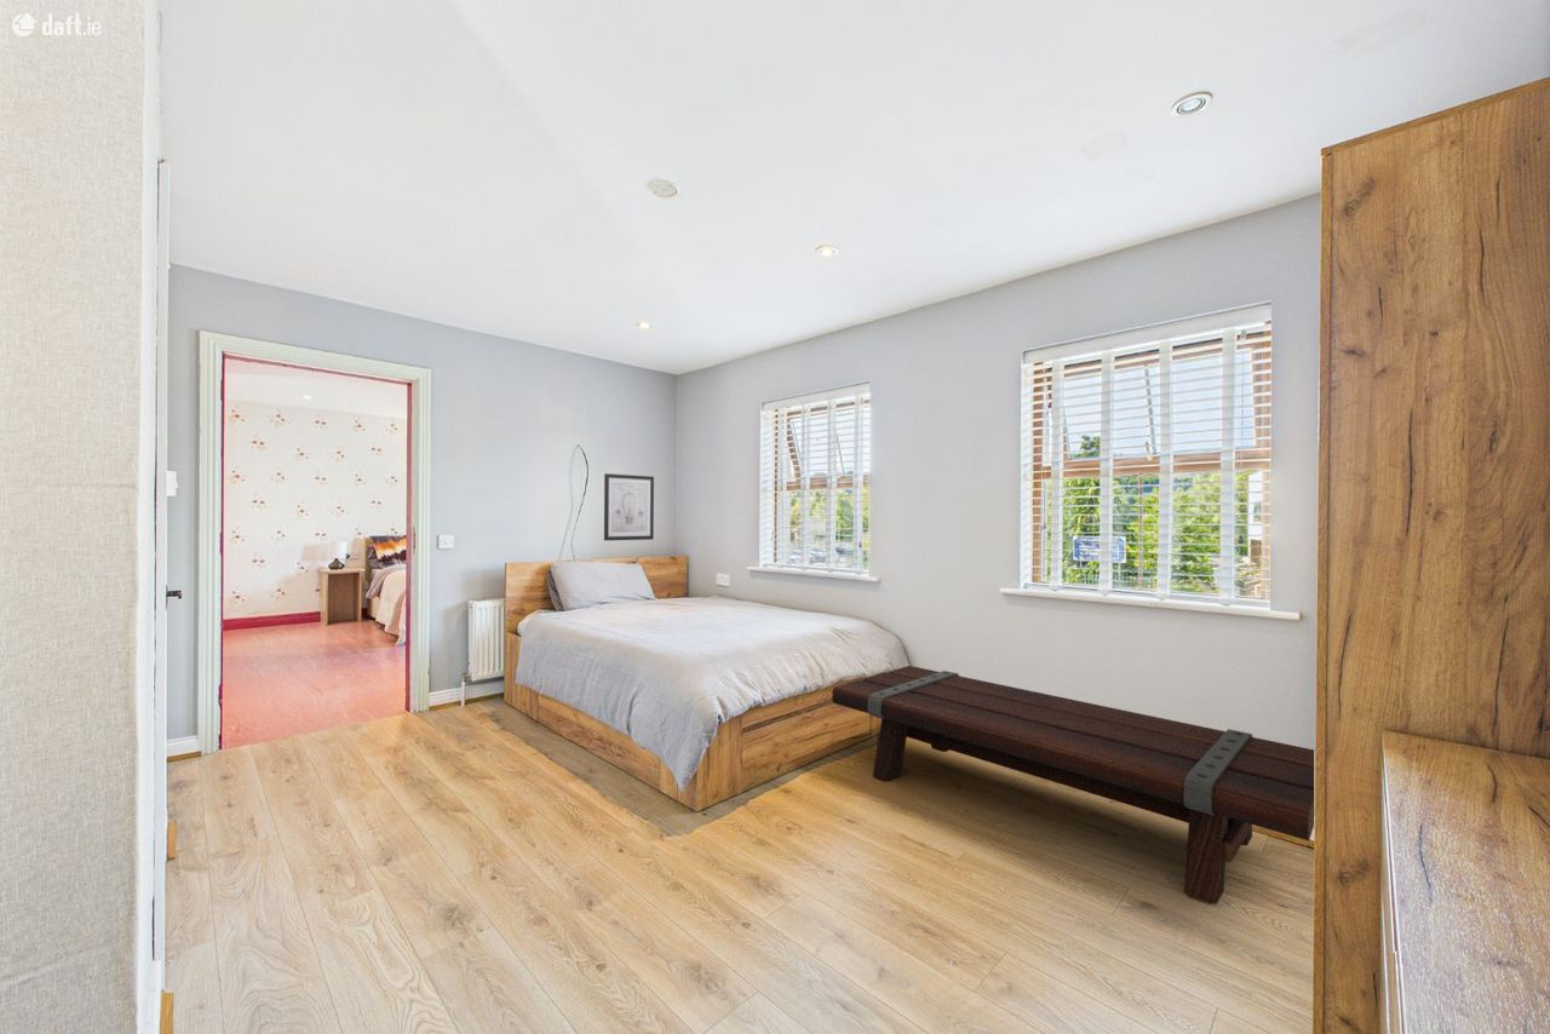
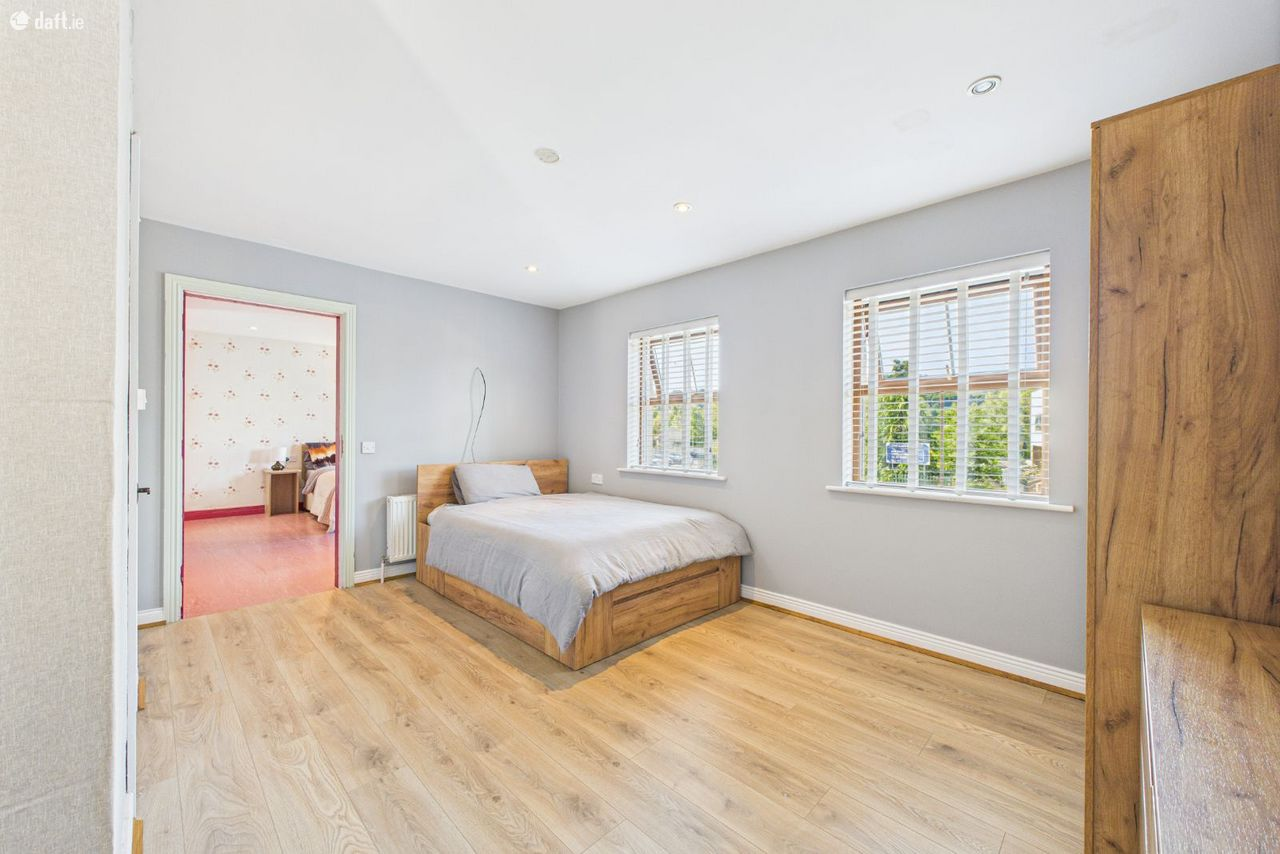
- wall art [603,472,655,541]
- bench [831,665,1315,906]
